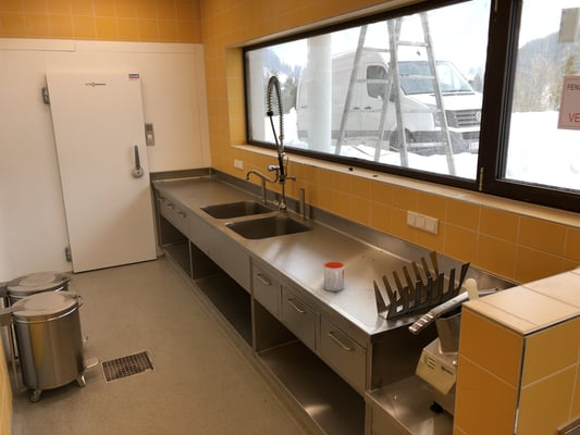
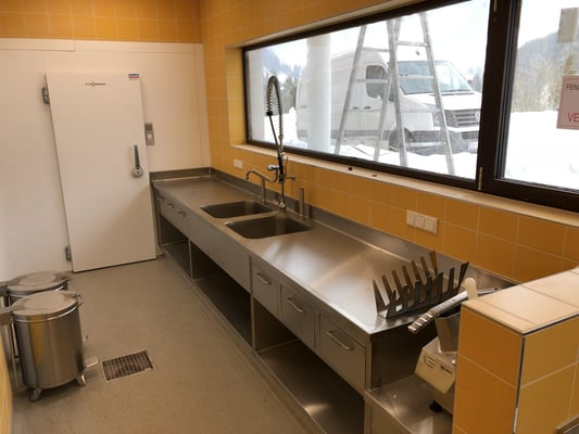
- mug [323,261,345,293]
